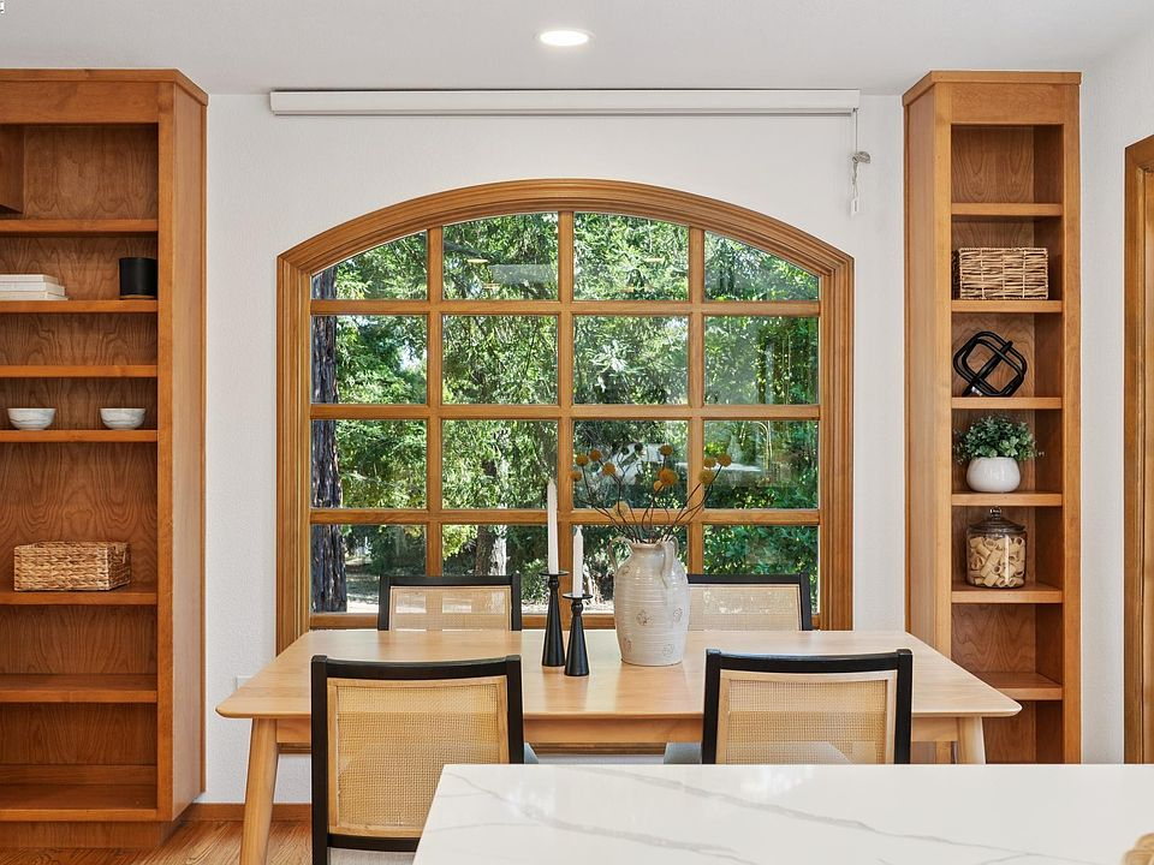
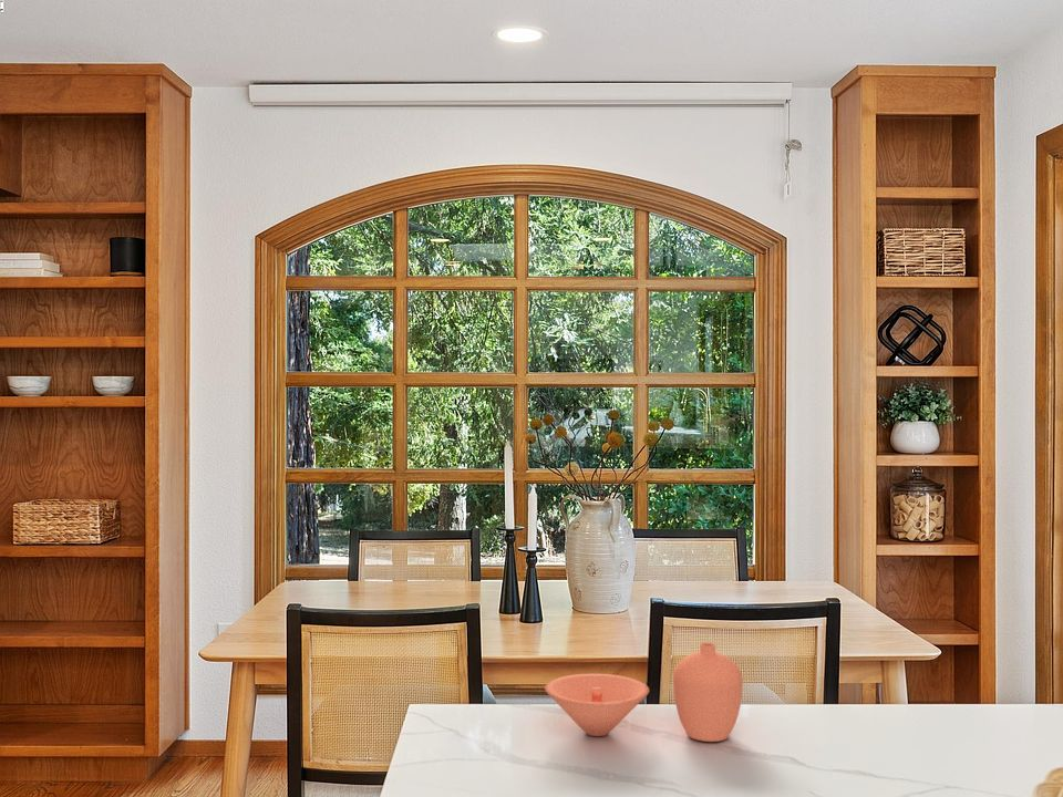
+ decorative bowl [544,641,743,743]
